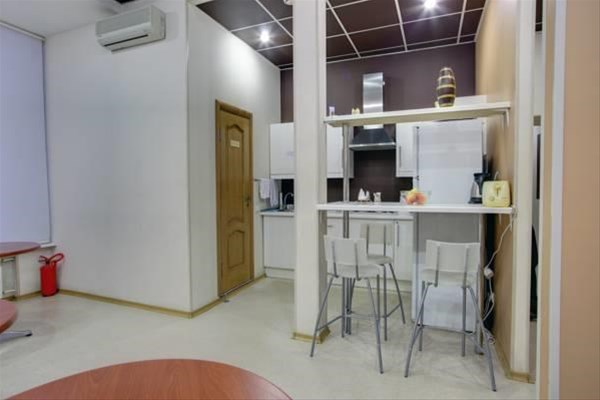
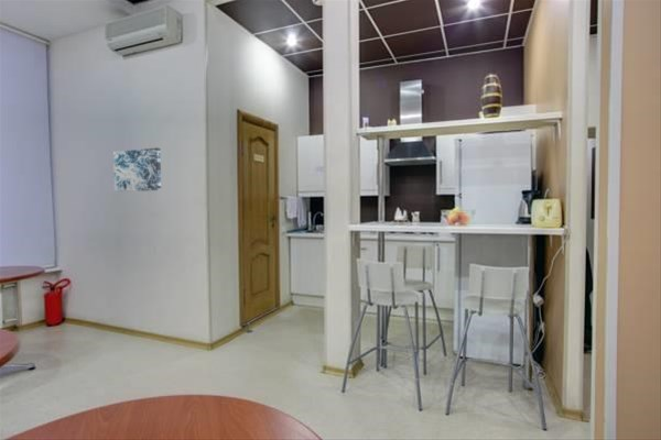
+ wall art [112,146,162,193]
